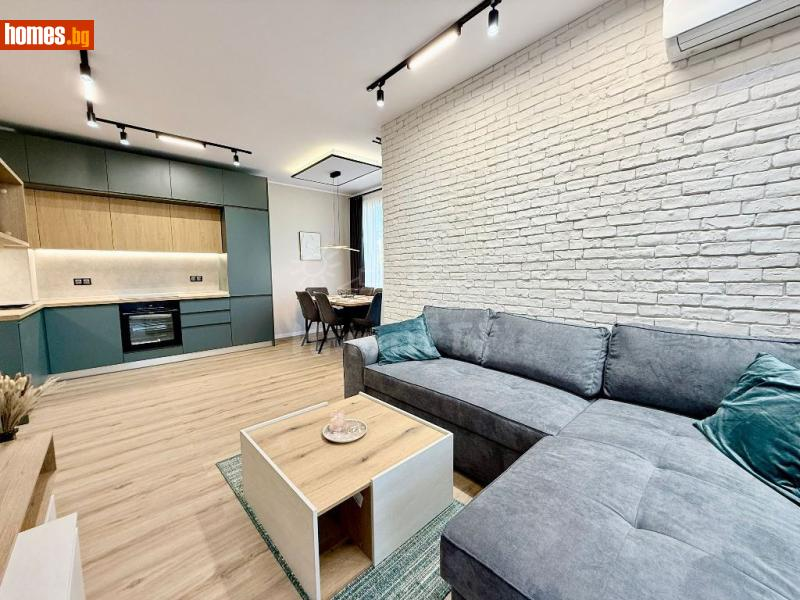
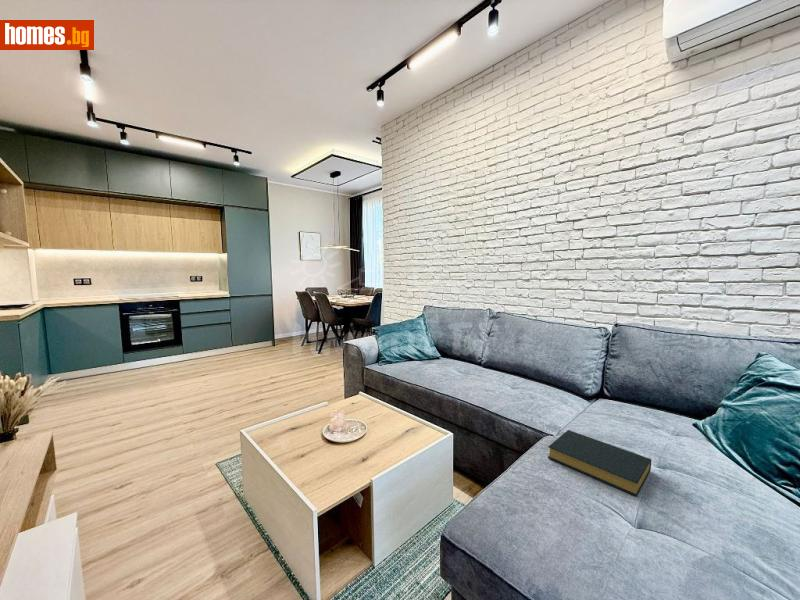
+ hardback book [547,429,652,497]
